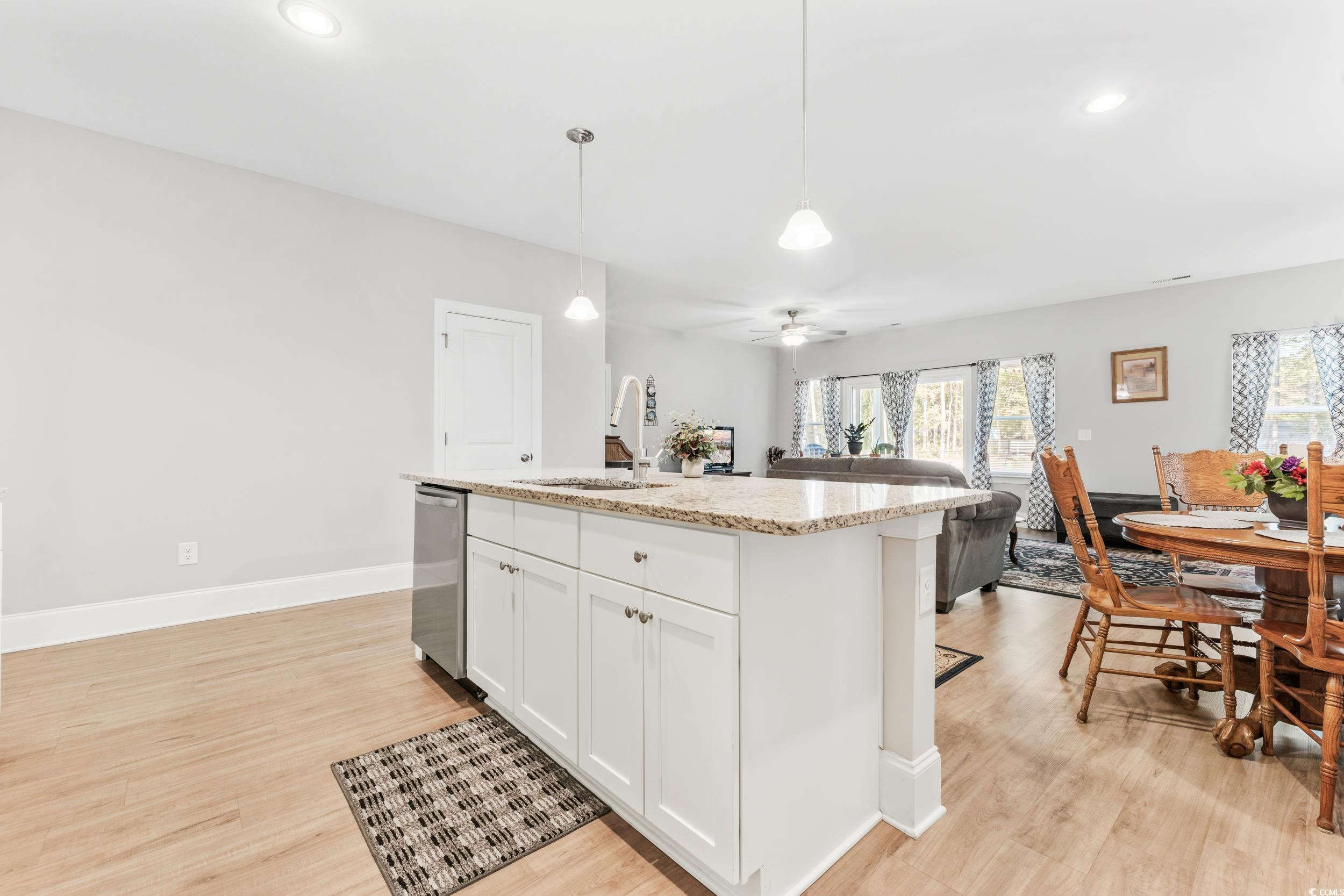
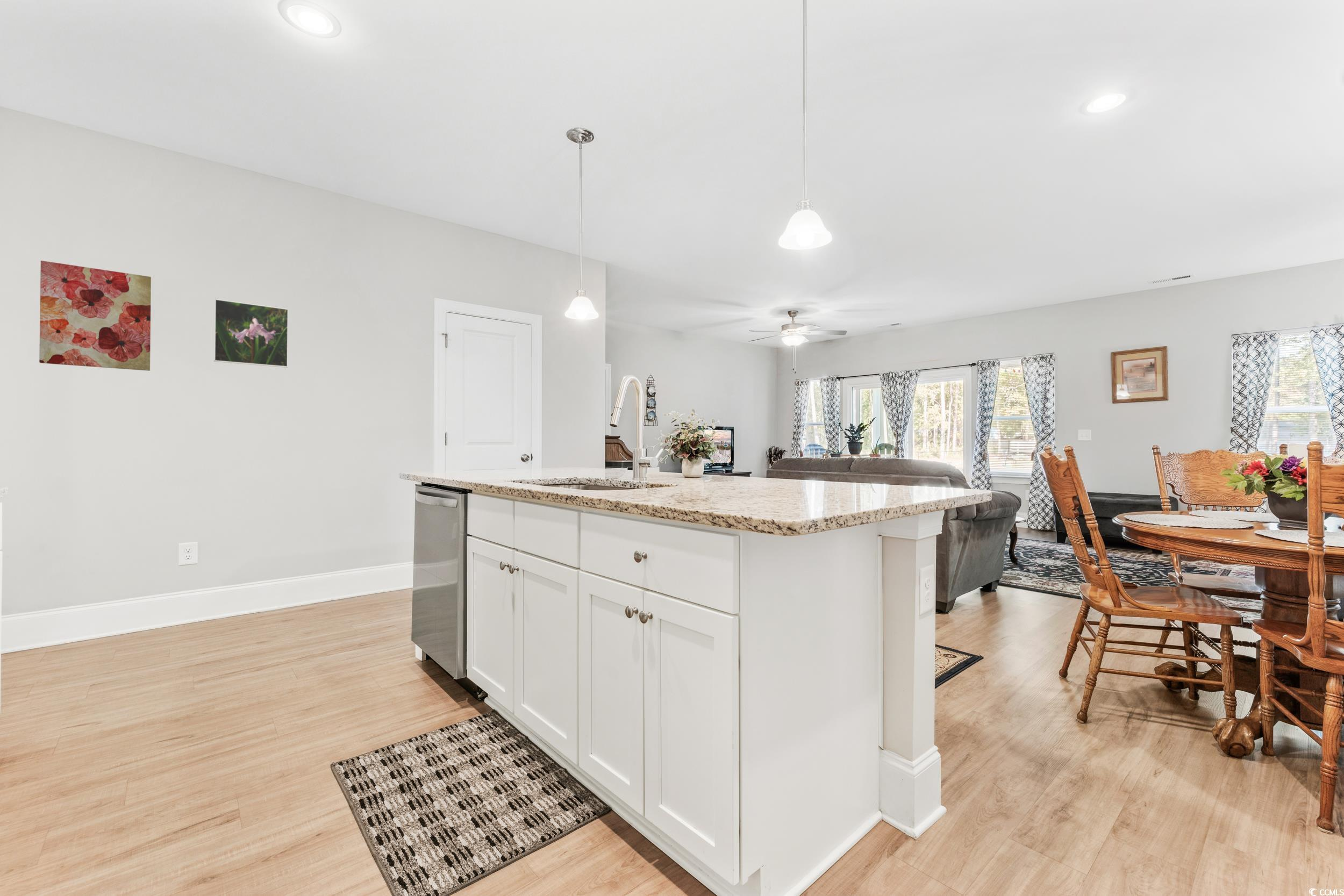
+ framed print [213,298,289,368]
+ wall art [39,260,152,371]
